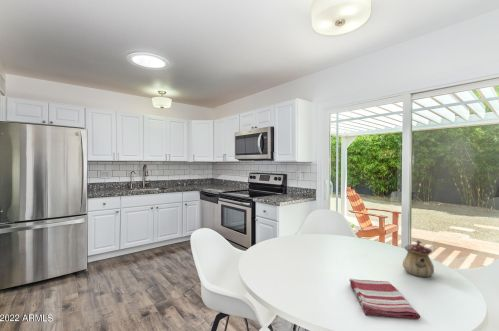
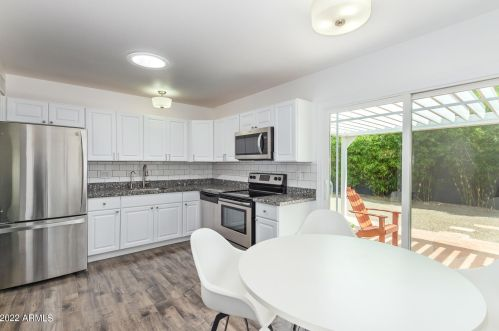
- dish towel [348,278,421,321]
- teapot [402,239,435,278]
